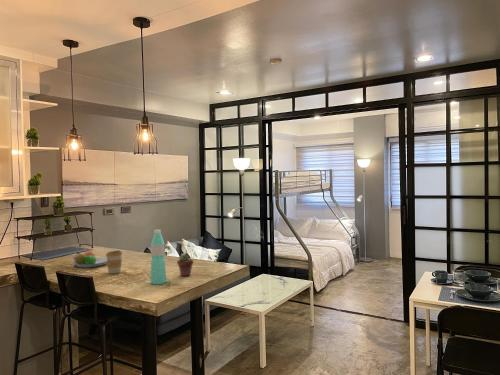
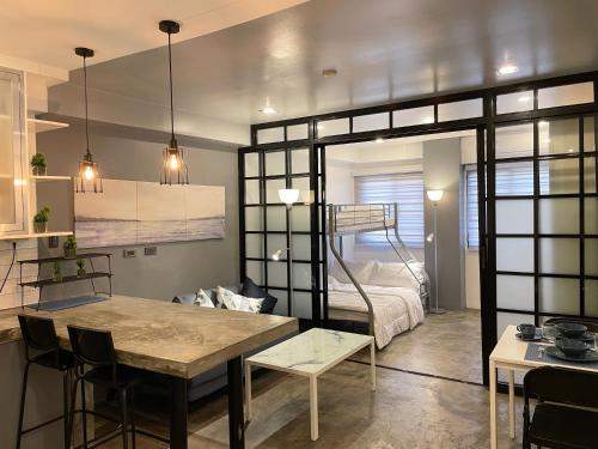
- water bottle [149,229,167,285]
- fruit bowl [71,250,107,268]
- coffee cup [105,249,123,275]
- potted succulent [176,253,194,277]
